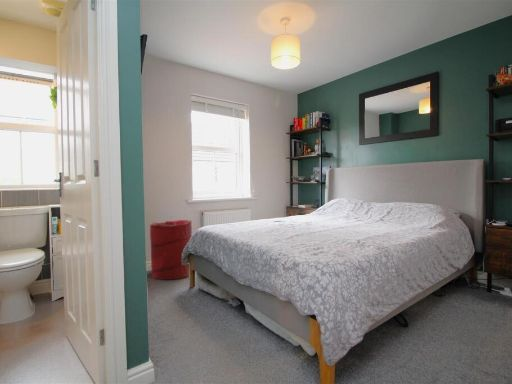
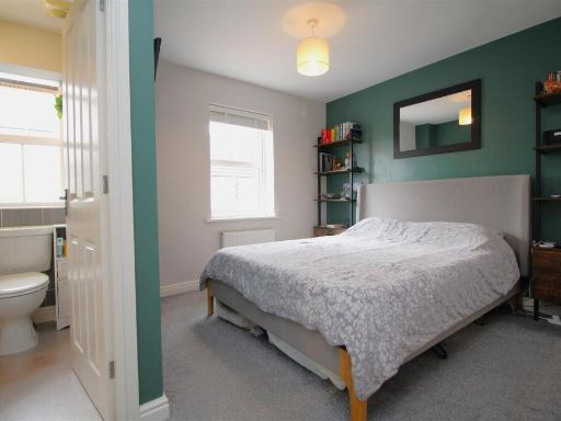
- laundry hamper [149,219,193,281]
